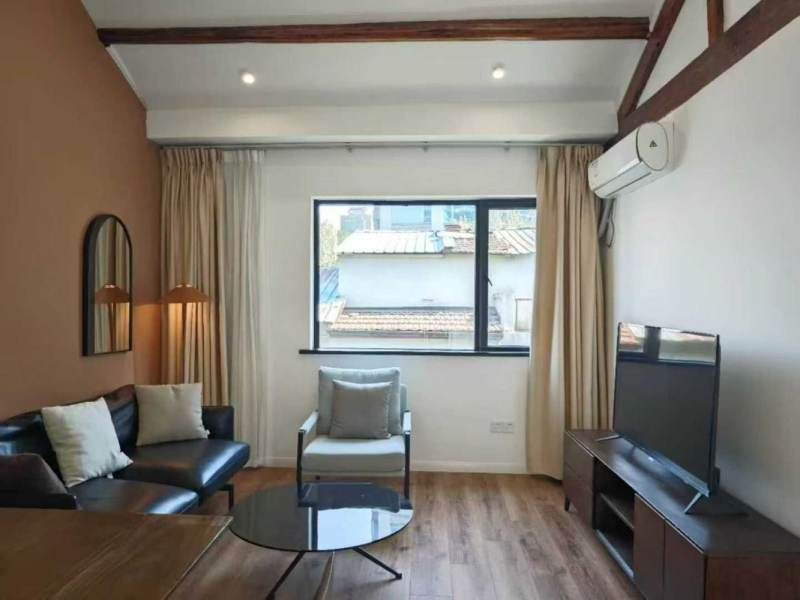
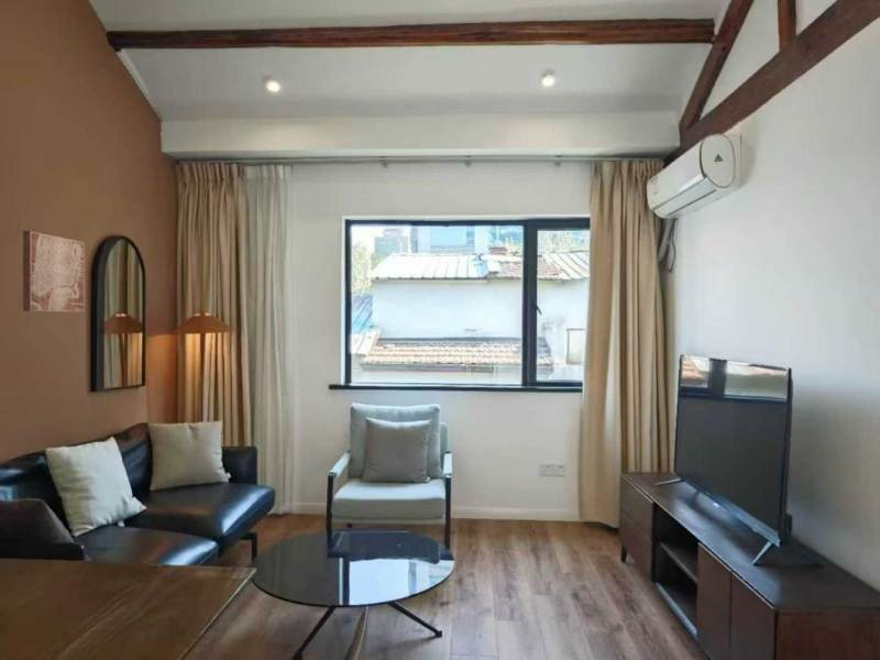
+ wall art [22,230,86,314]
